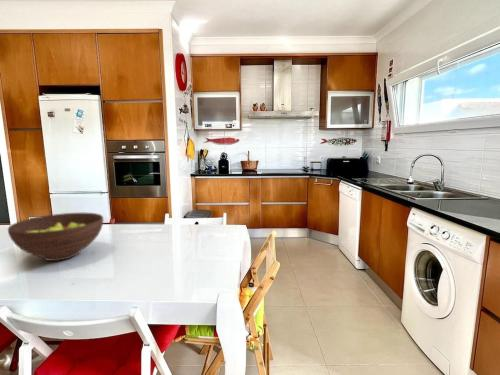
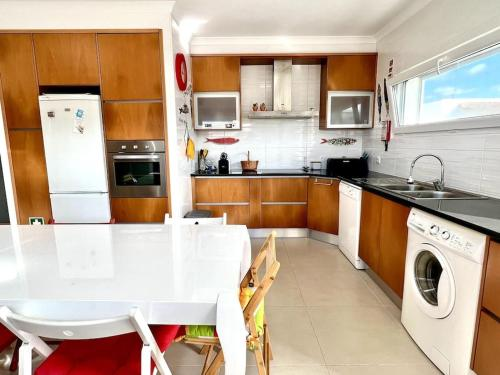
- fruit bowl [7,212,104,262]
